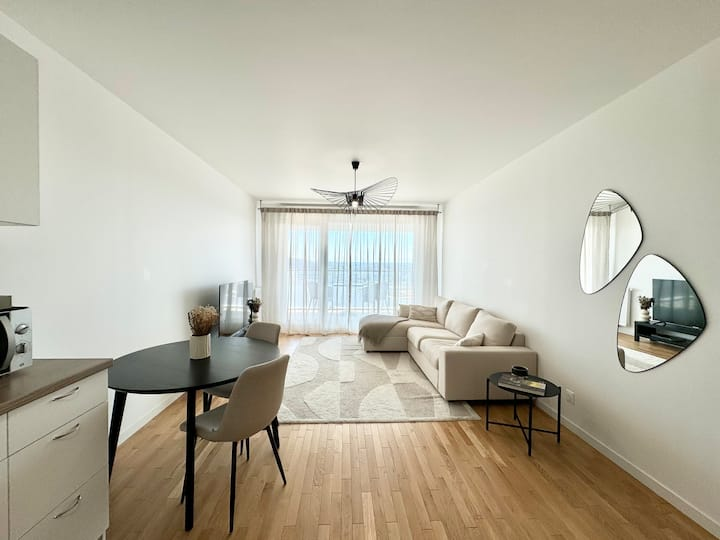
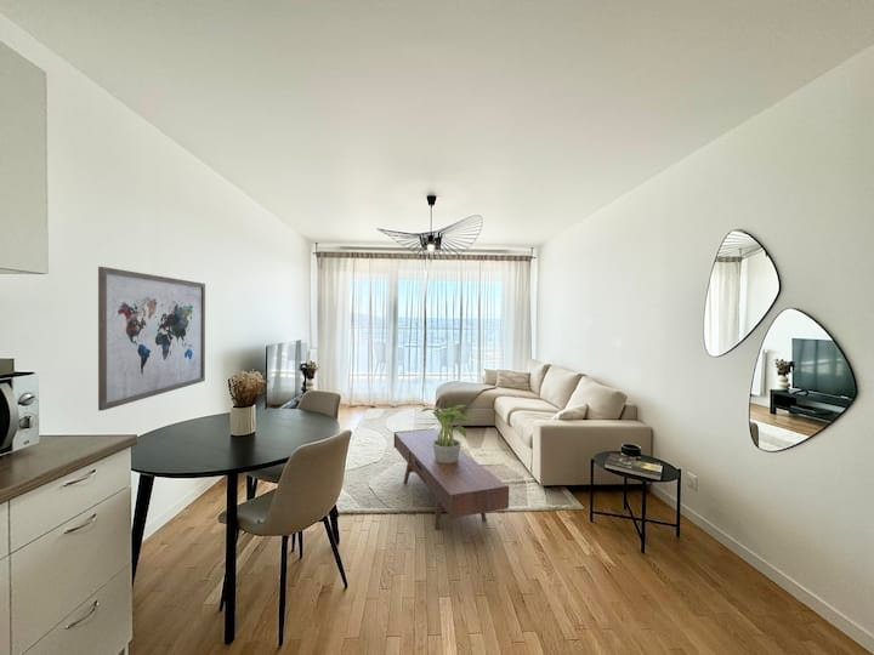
+ wall art [97,266,206,411]
+ coffee table [393,427,510,530]
+ potted plant [420,404,477,463]
